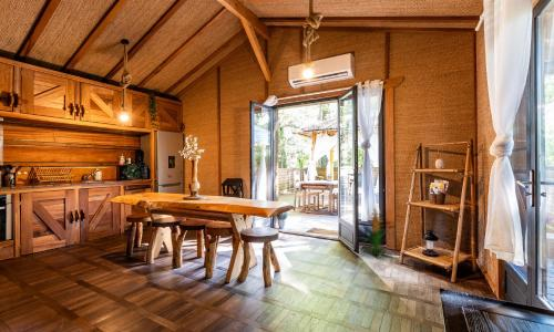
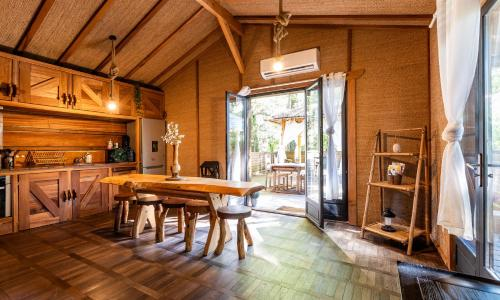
- indoor plant [359,205,394,259]
